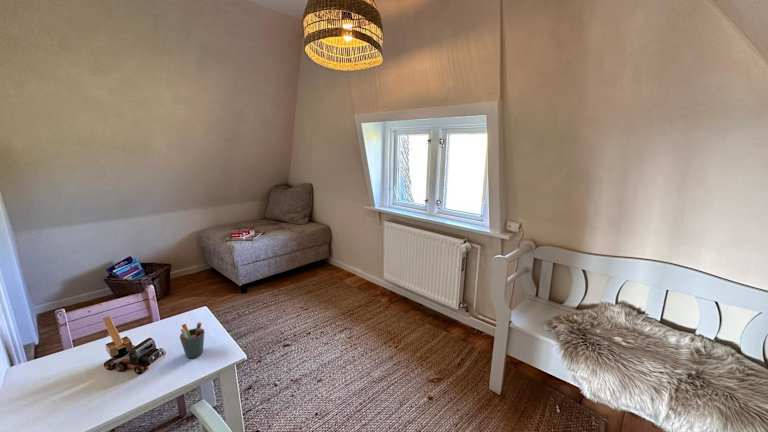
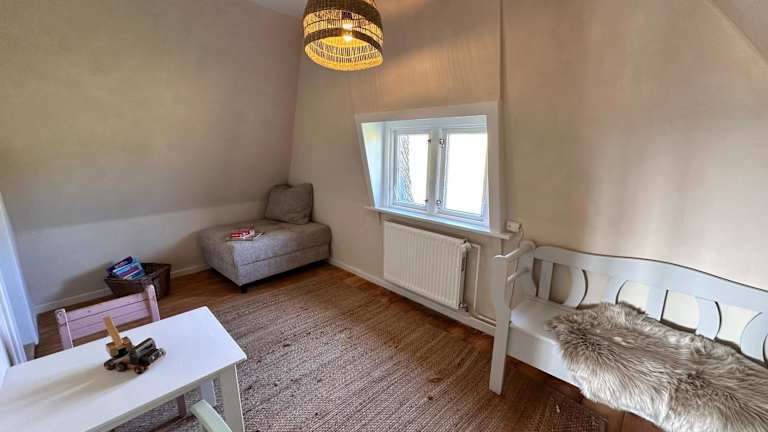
- pen holder [179,322,205,359]
